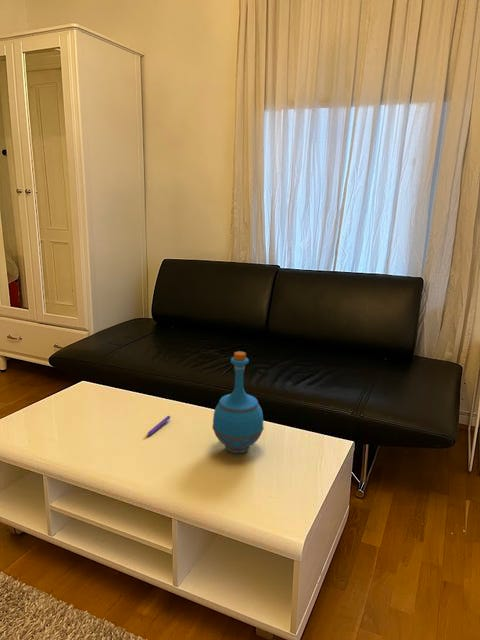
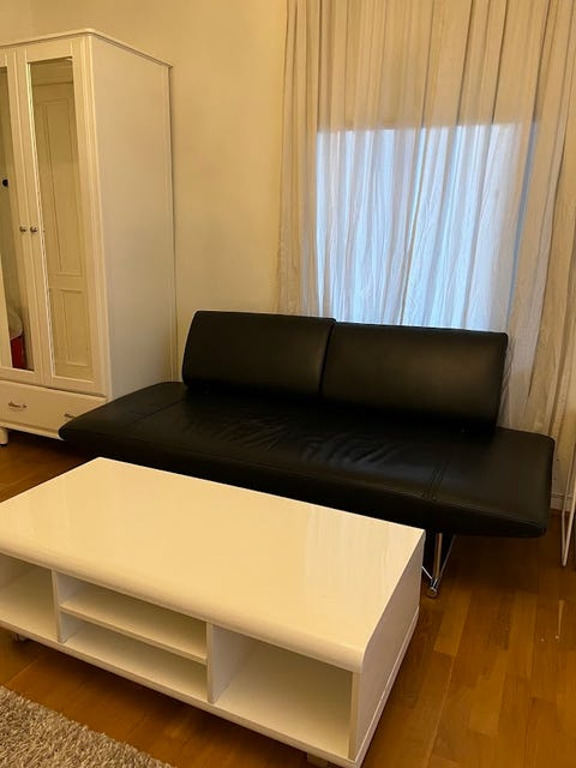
- bottle [211,350,265,454]
- pen [146,415,171,437]
